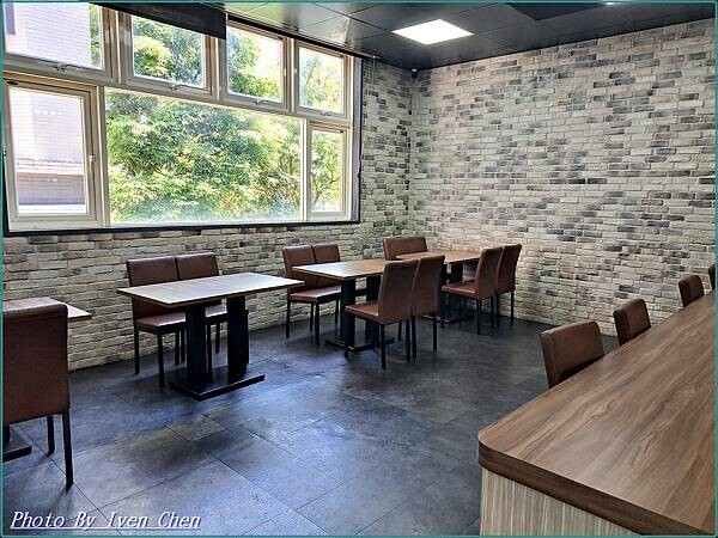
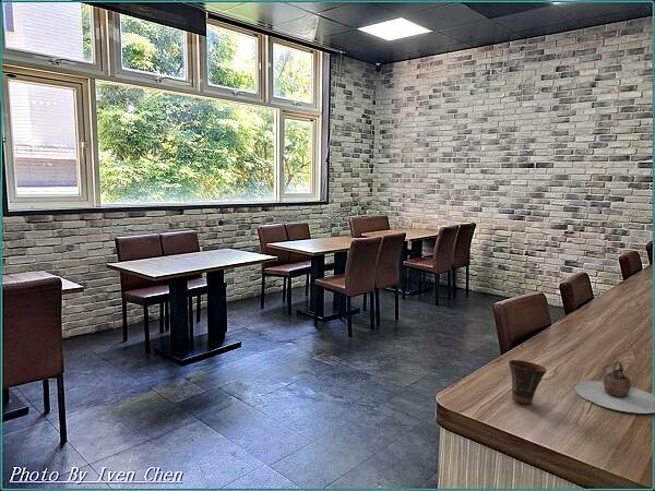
+ teapot [574,360,655,415]
+ cup [508,359,548,405]
